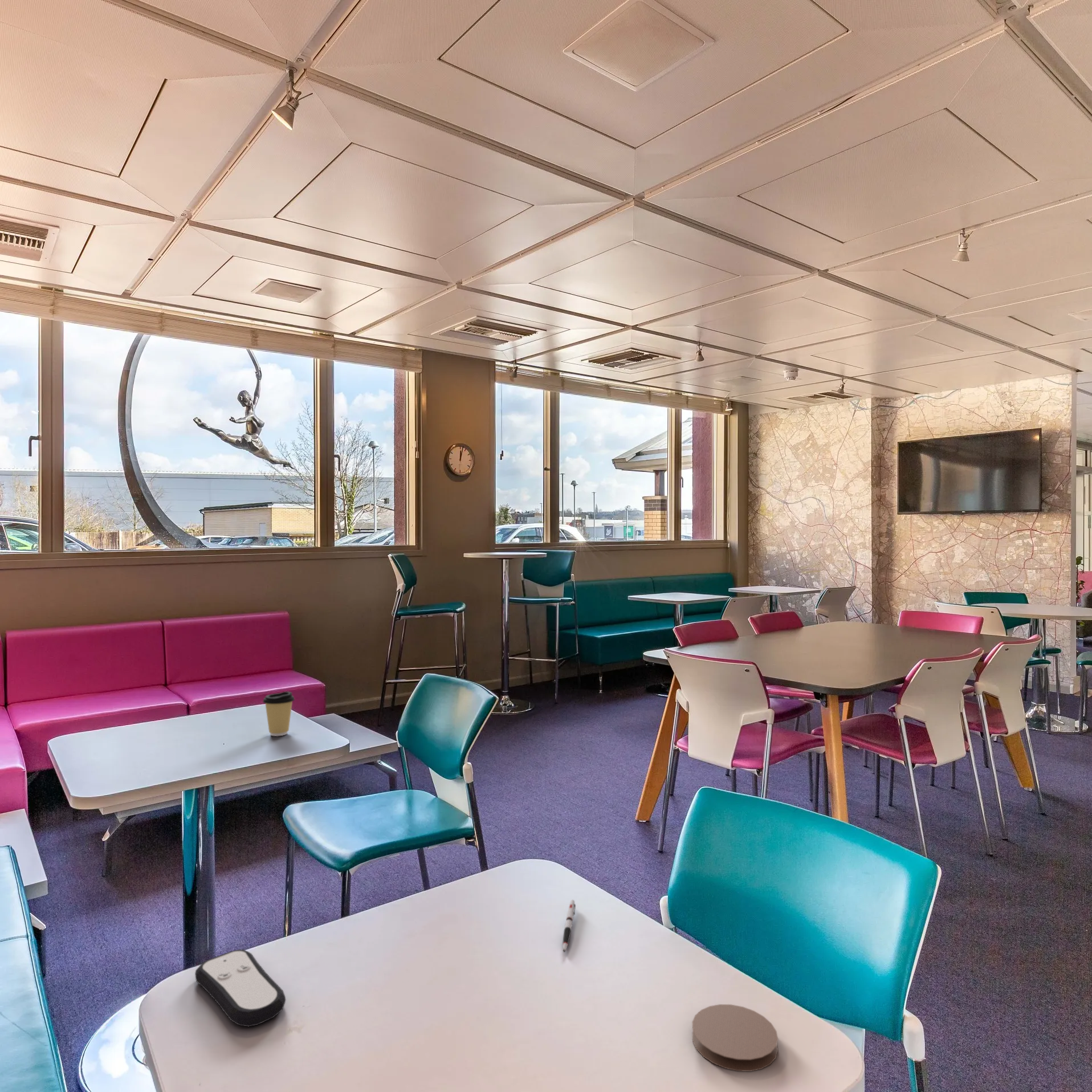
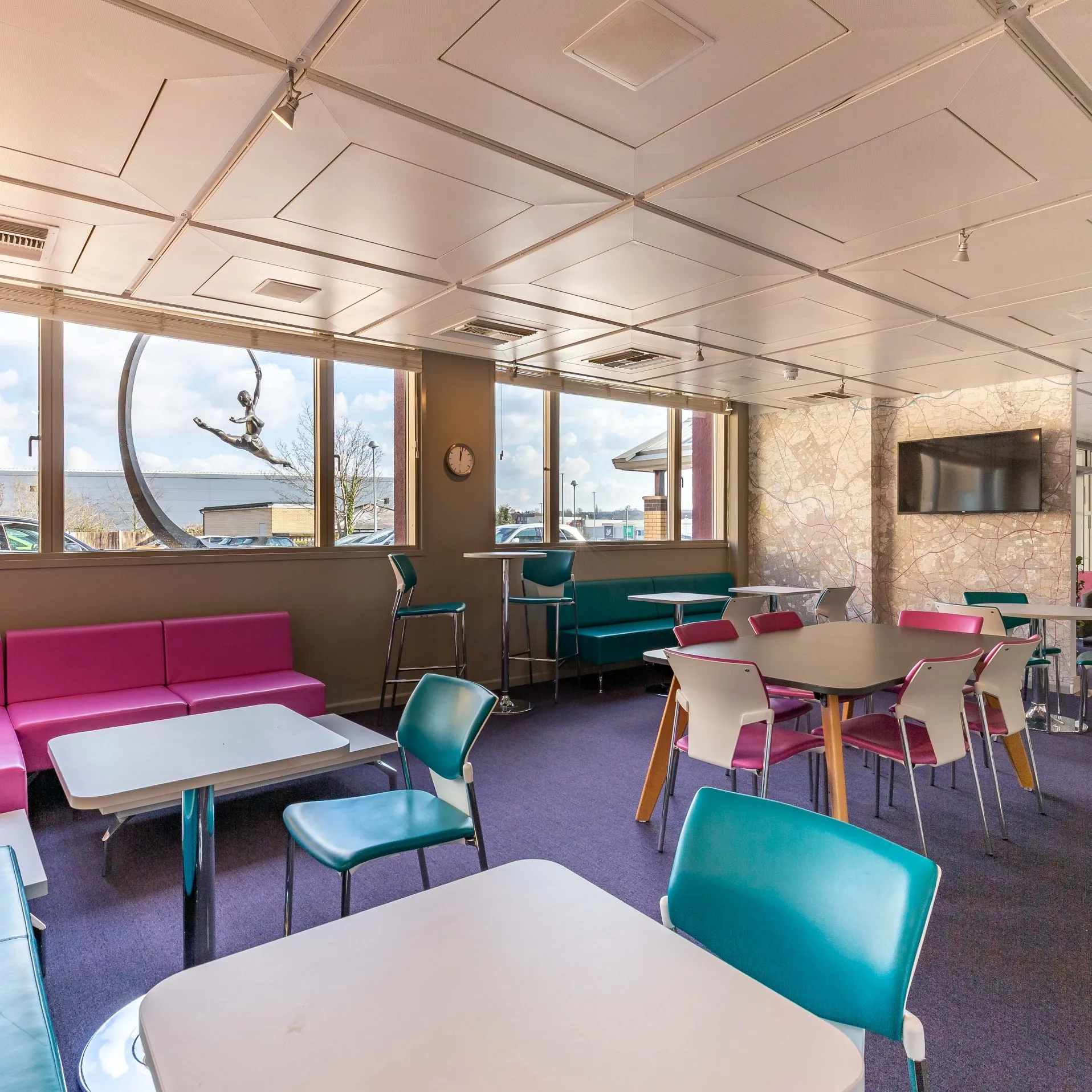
- coaster [691,1004,779,1072]
- pen [562,899,576,953]
- remote control [194,949,287,1028]
- coffee cup [262,691,295,737]
